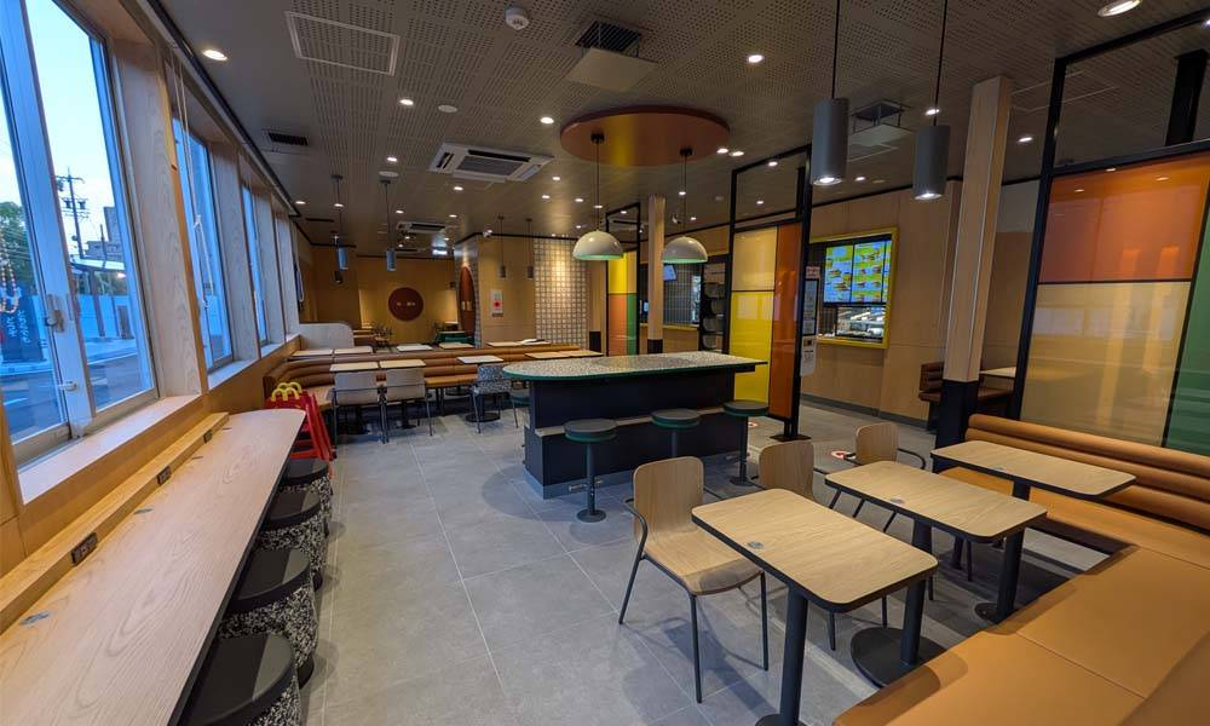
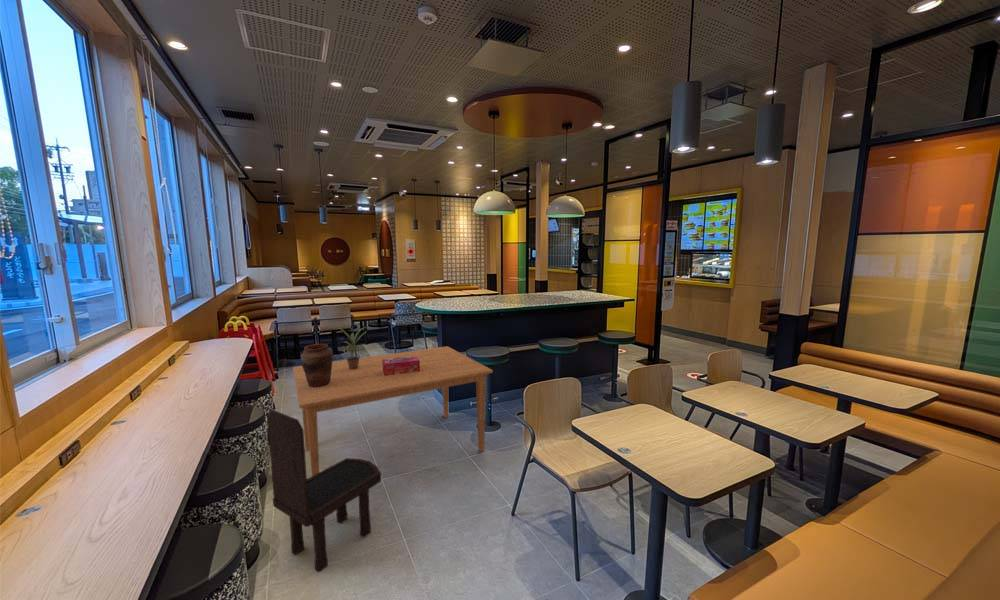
+ dining chair [266,409,382,573]
+ vase [299,343,334,388]
+ dining table [292,345,494,477]
+ tissue box [382,356,420,376]
+ potted plant [338,326,367,369]
